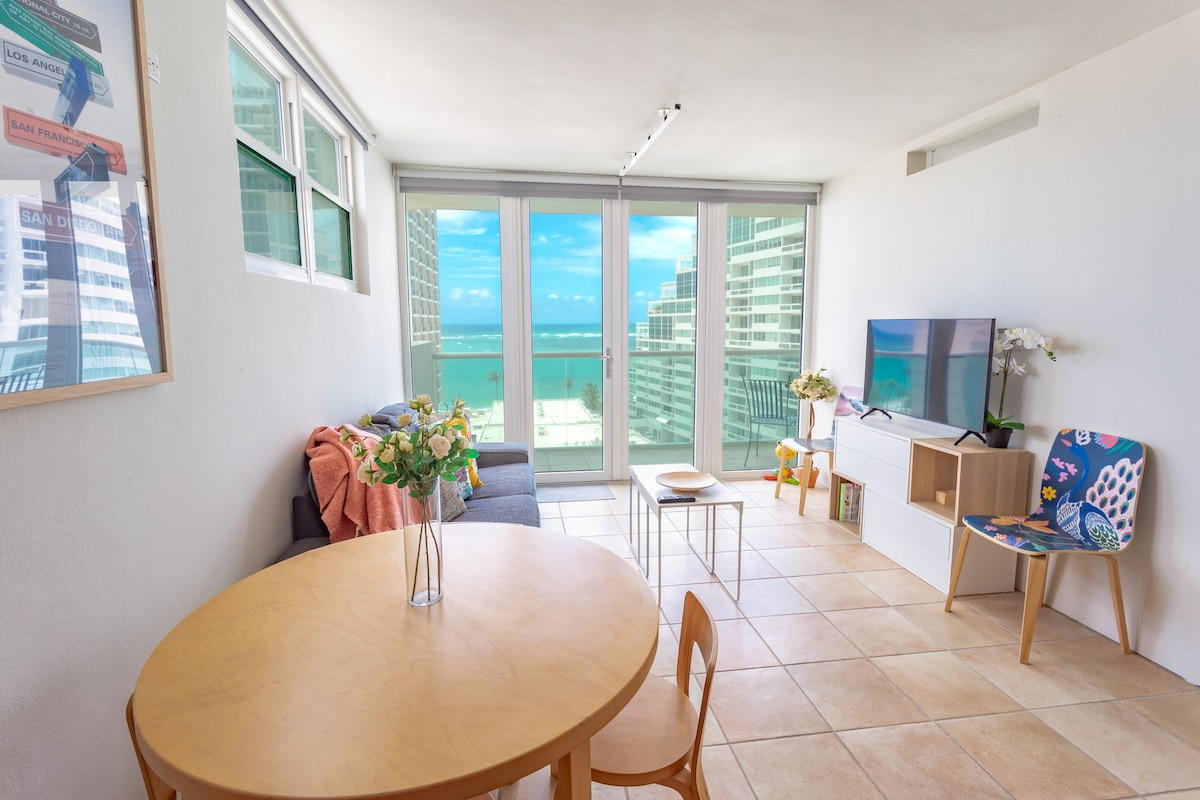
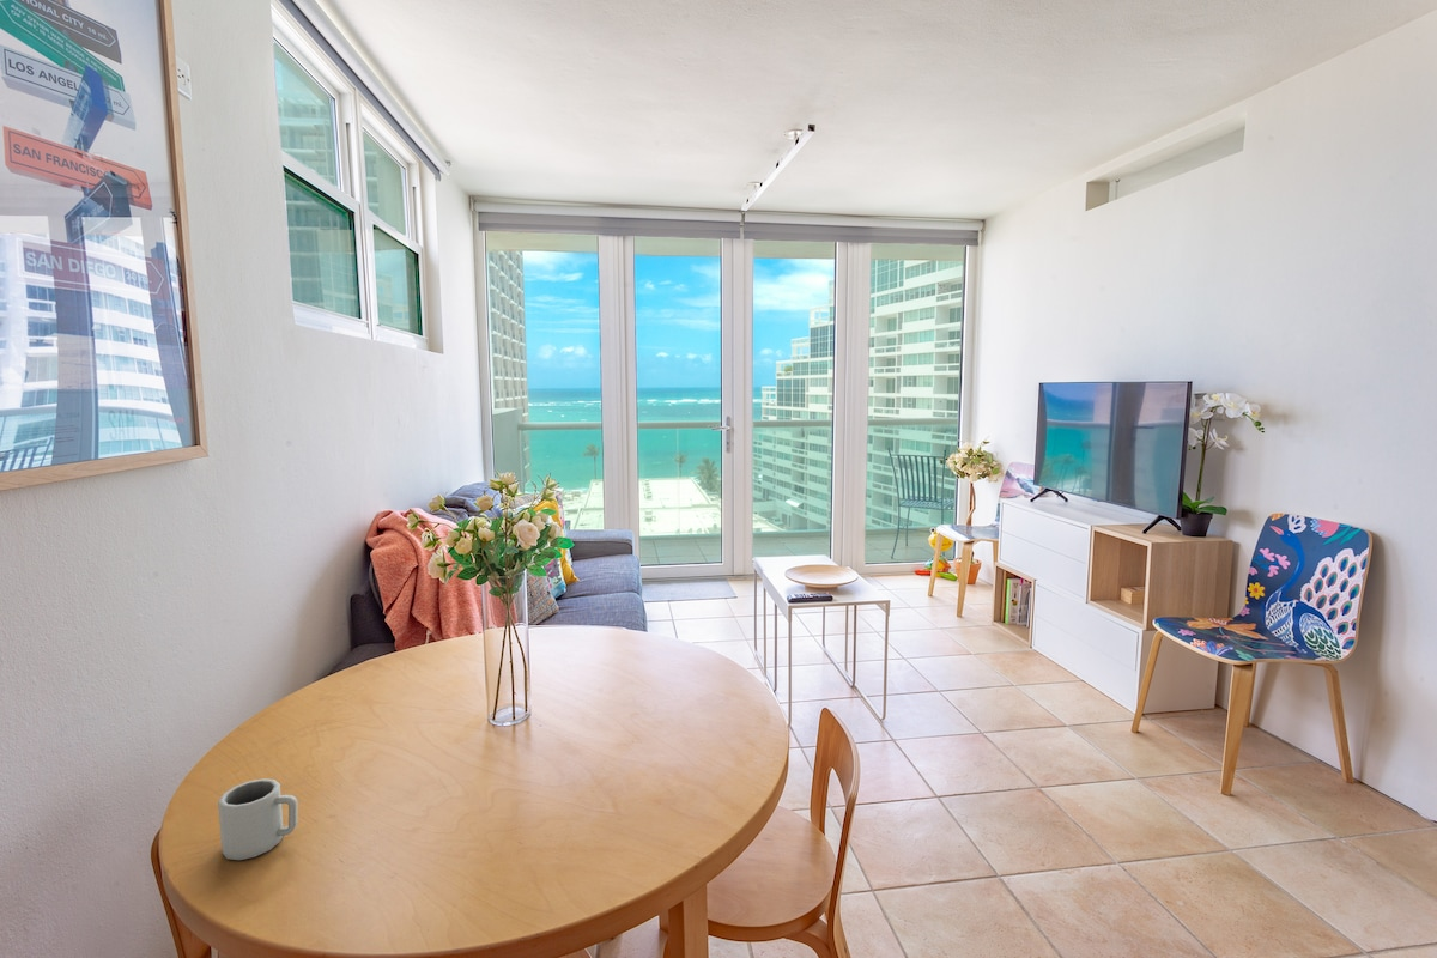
+ cup [217,777,299,861]
